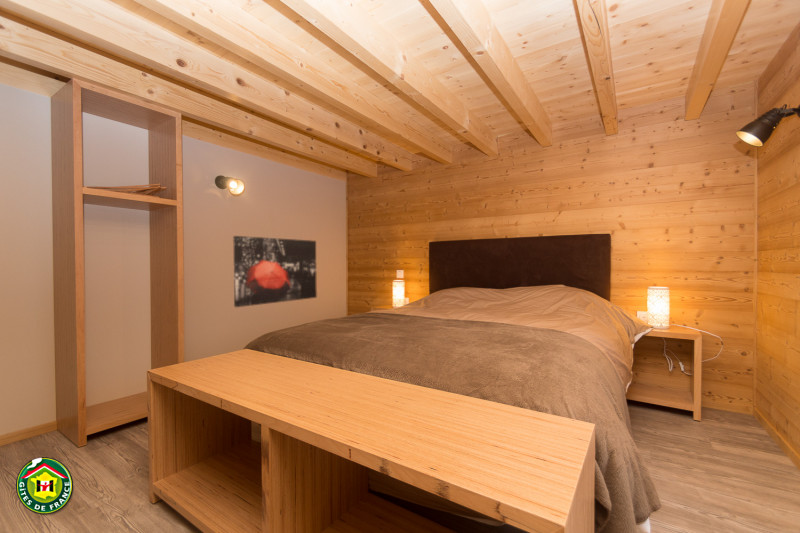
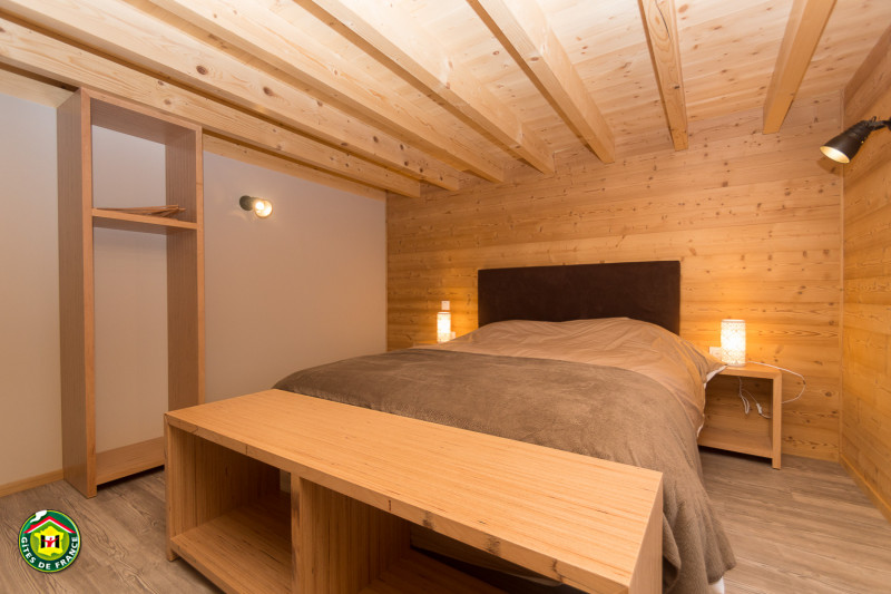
- wall art [232,235,318,308]
